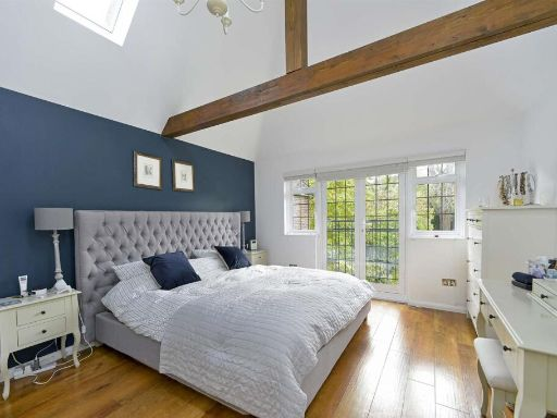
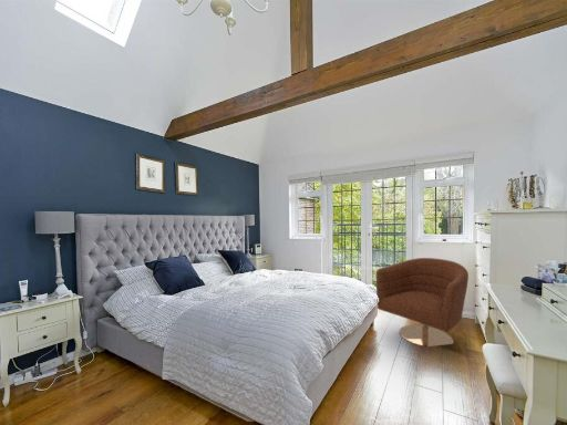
+ armchair [375,257,470,348]
